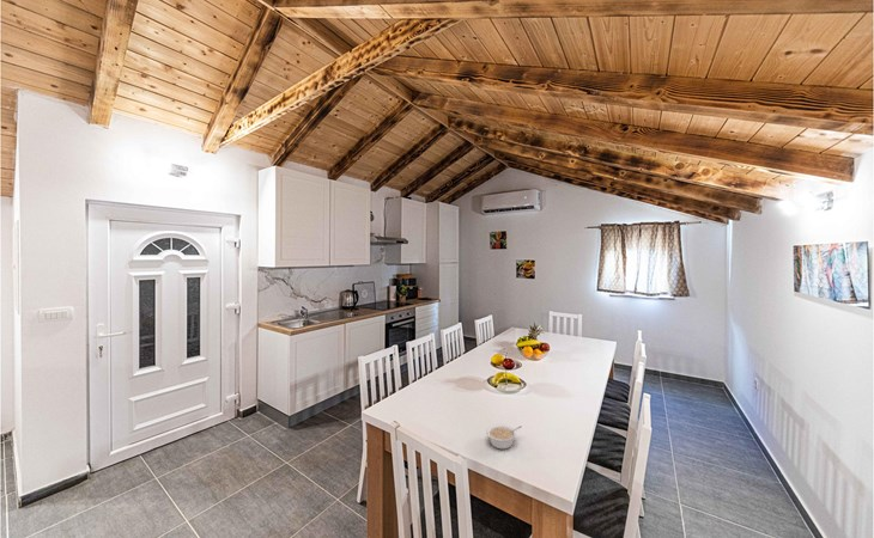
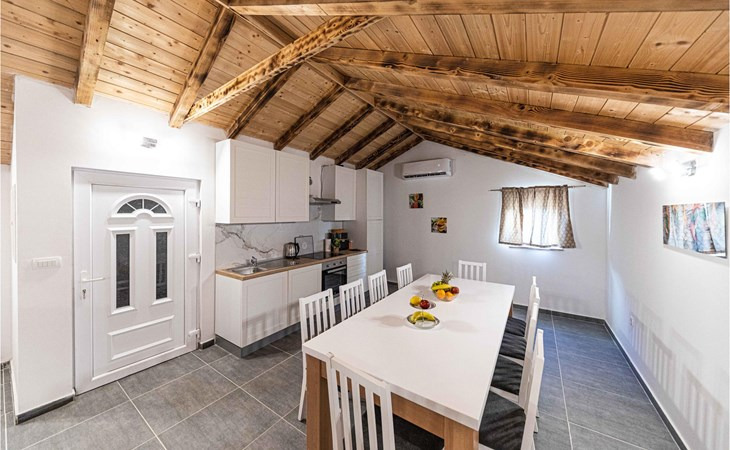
- legume [485,423,522,450]
